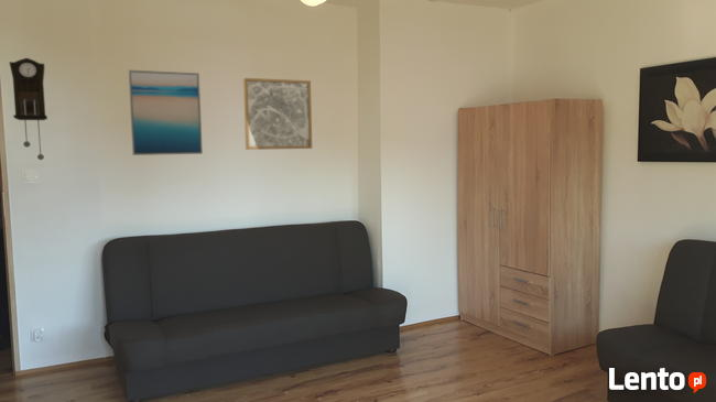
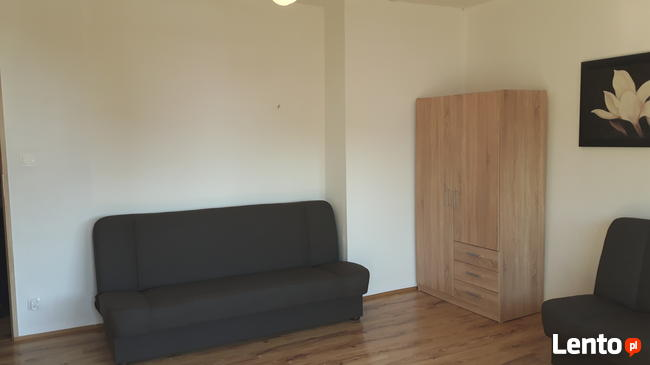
- pendulum clock [8,57,48,161]
- wall art [127,69,204,156]
- wall art [242,77,313,151]
